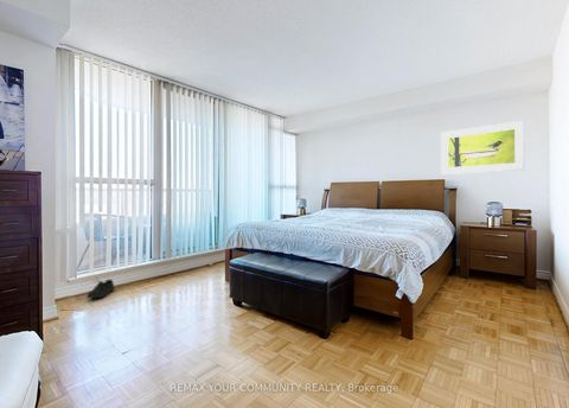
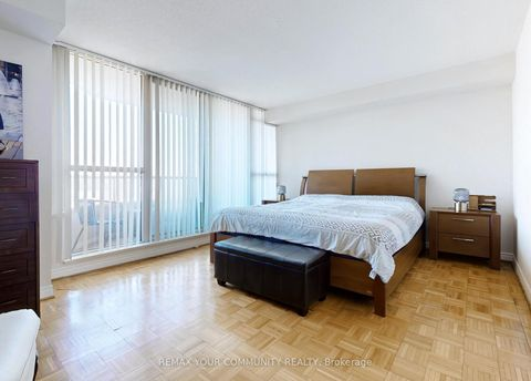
- arctic [85,276,115,299]
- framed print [440,120,525,176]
